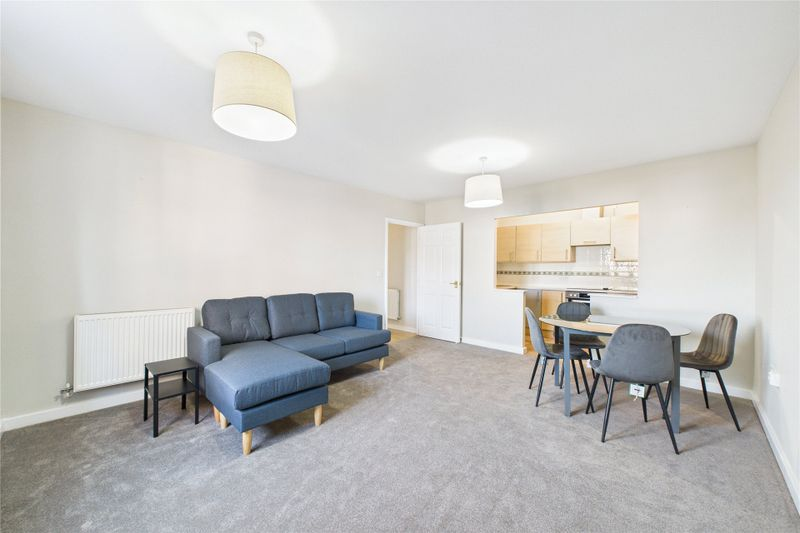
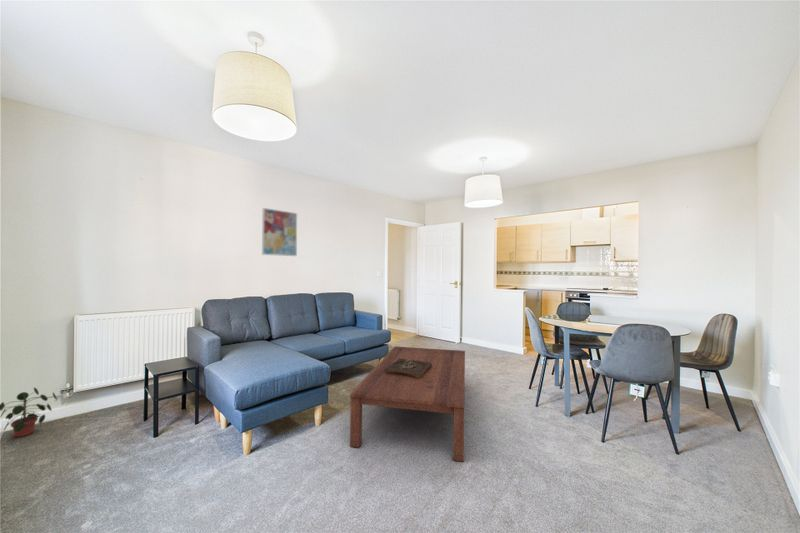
+ potted plant [0,386,58,438]
+ wooden tray [384,358,432,379]
+ wall art [261,207,298,257]
+ coffee table [349,346,466,463]
